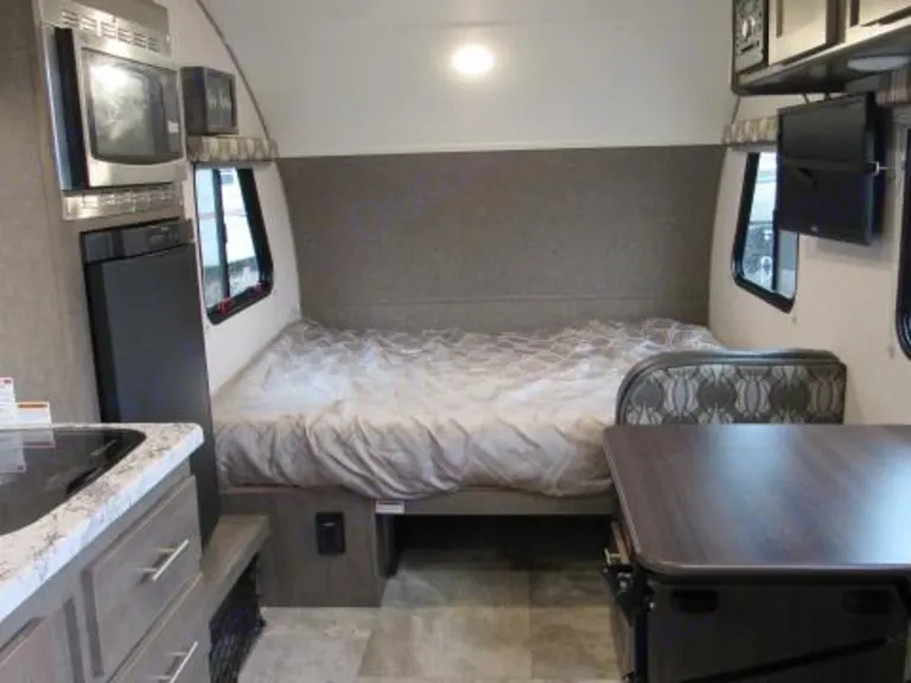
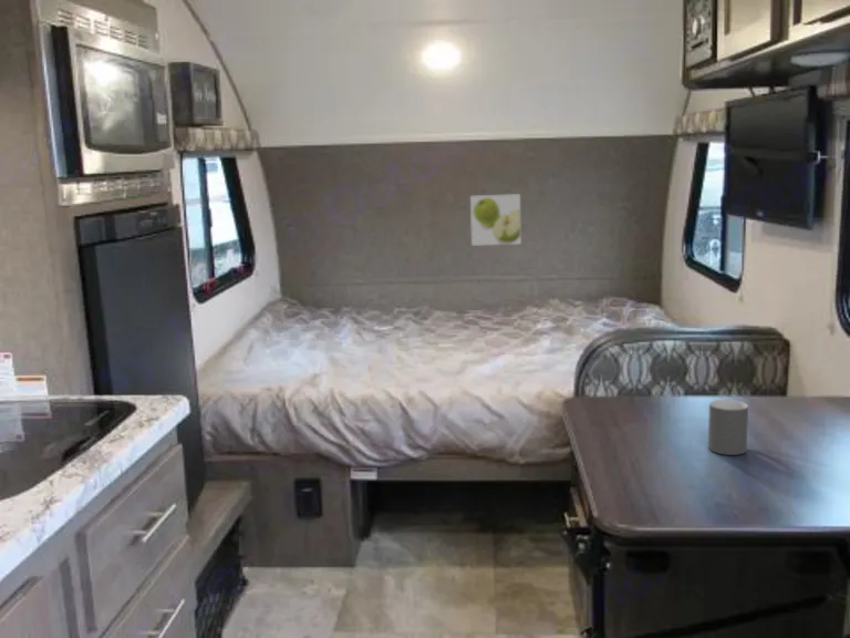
+ mug [707,399,749,456]
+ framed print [469,193,522,247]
